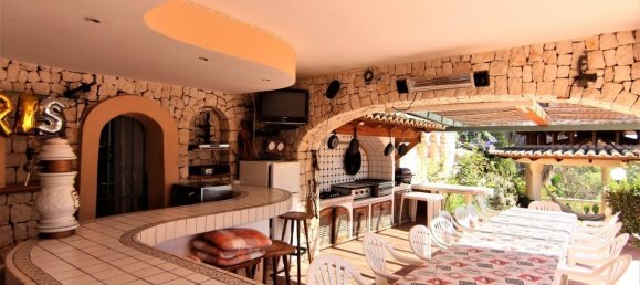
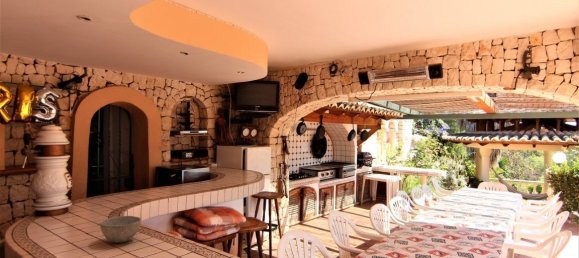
+ bowl [99,215,142,244]
